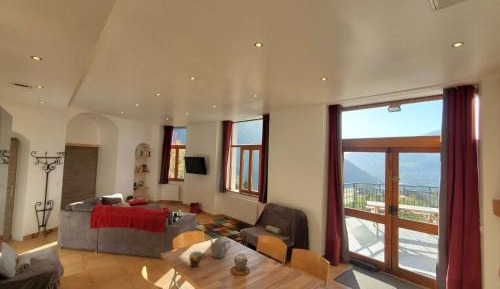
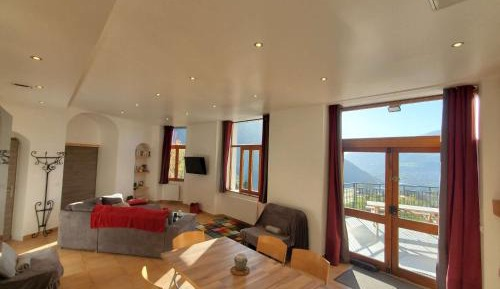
- cup [188,250,207,268]
- teapot [210,235,231,259]
